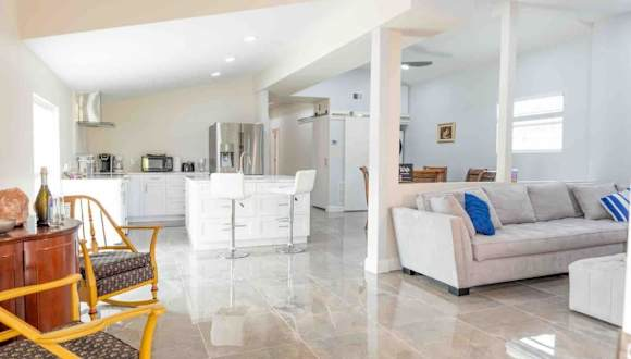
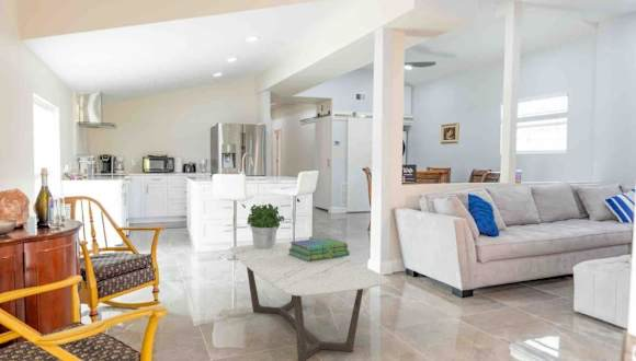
+ stack of books [288,236,351,261]
+ potted plant [246,202,285,249]
+ coffee table [229,241,391,361]
